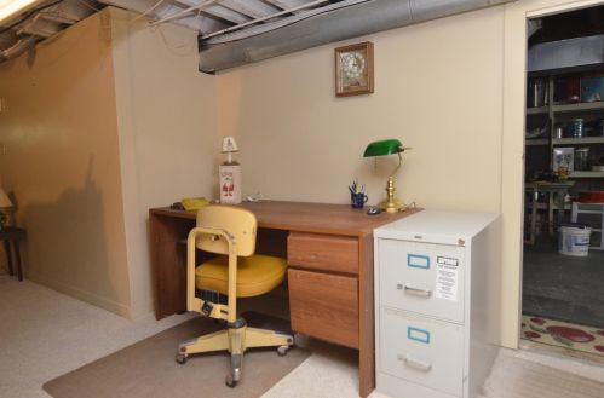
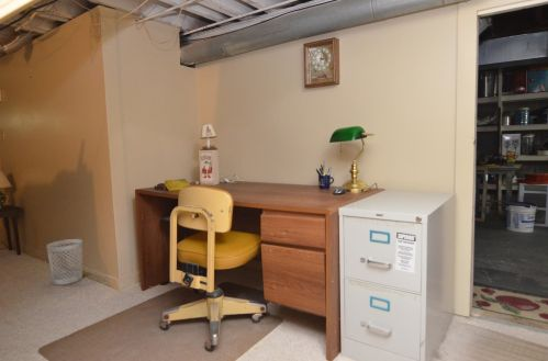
+ wastebasket [45,238,83,286]
